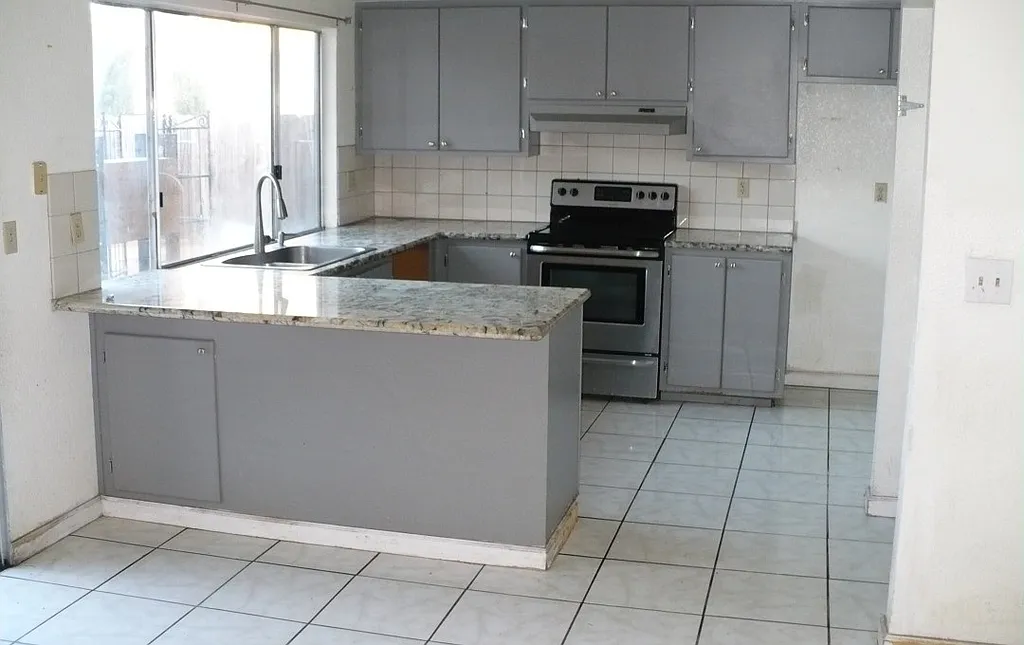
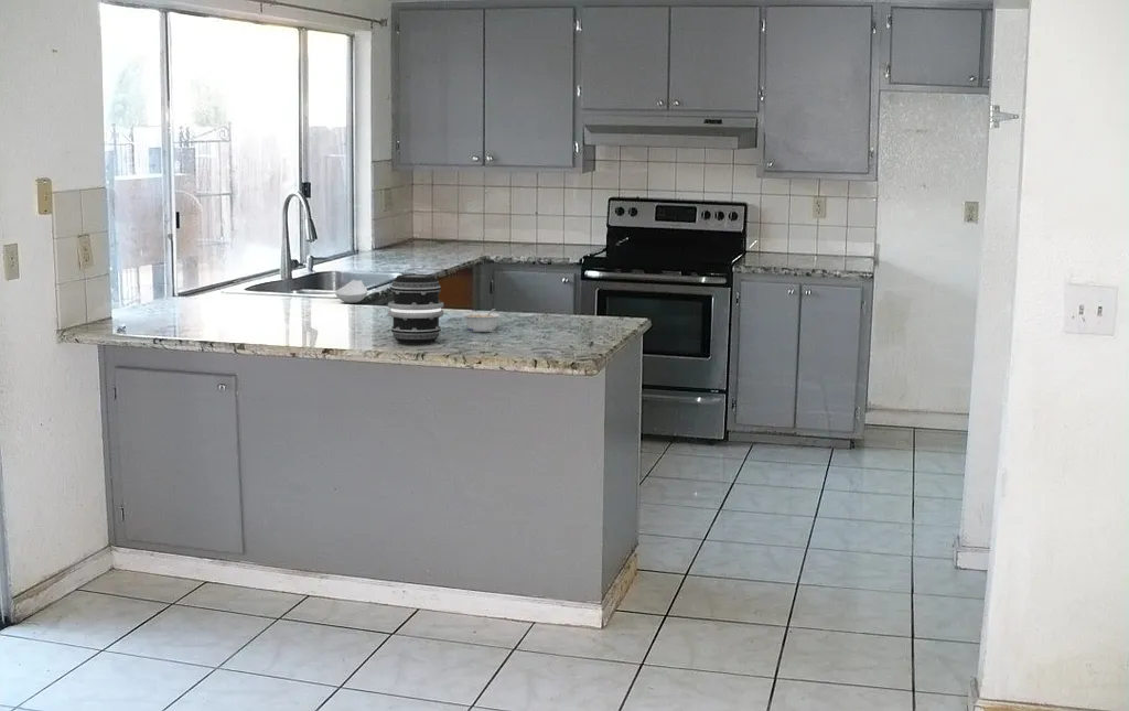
+ speaker [387,273,444,345]
+ legume [461,308,502,333]
+ spoon rest [334,279,368,304]
